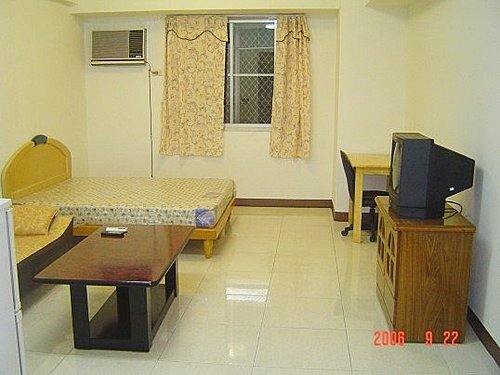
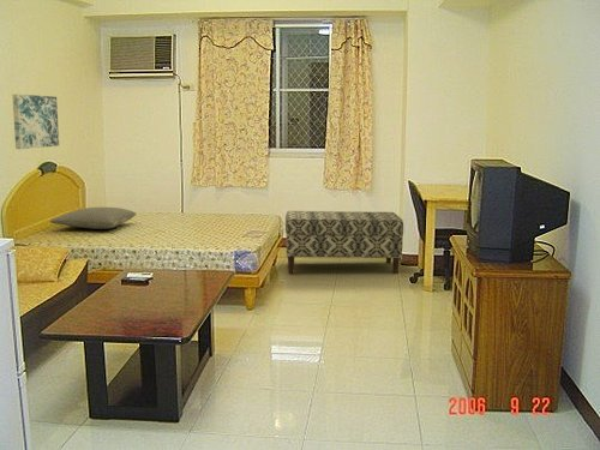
+ pillow [49,206,137,230]
+ bench [284,210,404,275]
+ wall art [11,92,60,150]
